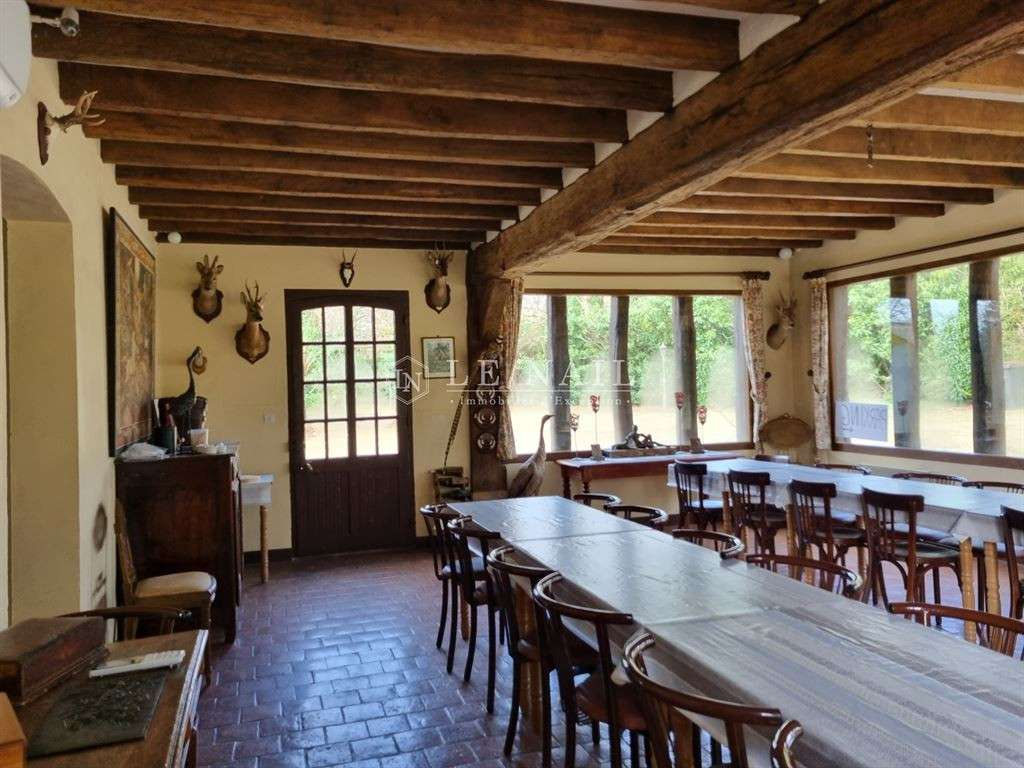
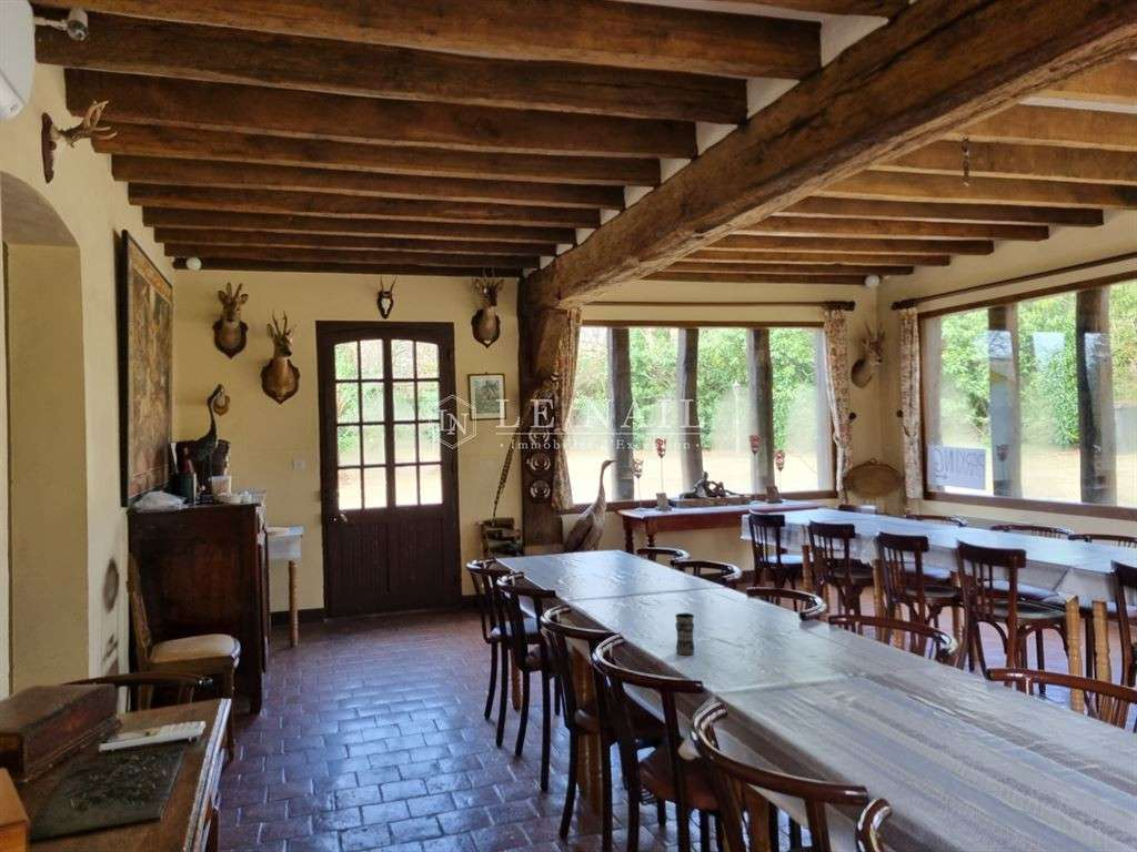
+ jar [674,612,696,656]
